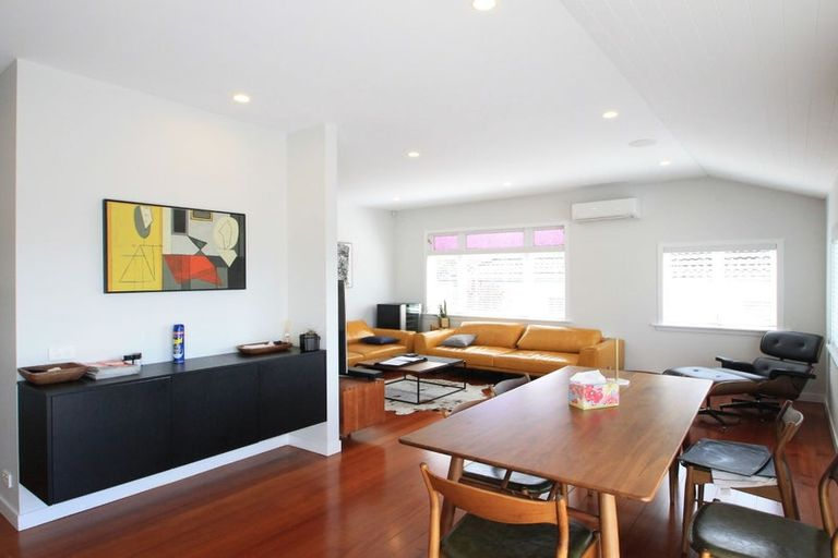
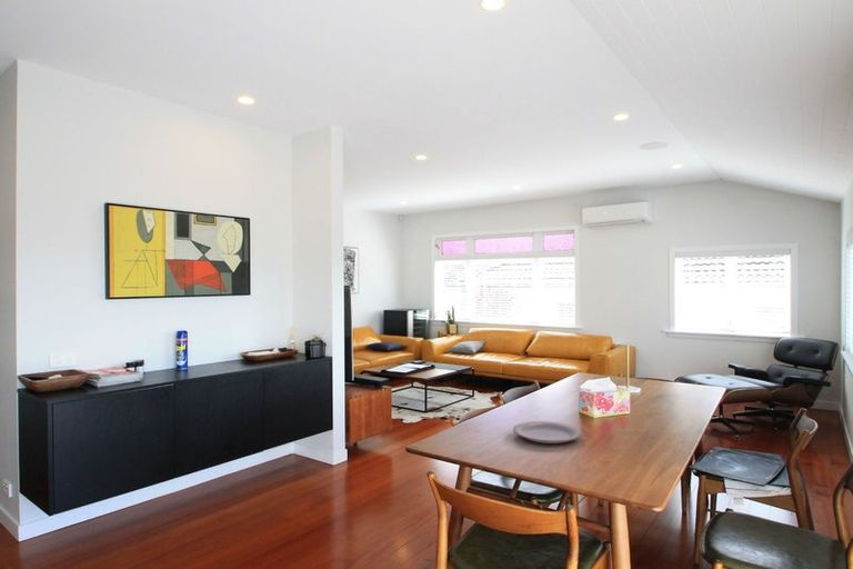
+ plate [512,420,583,445]
